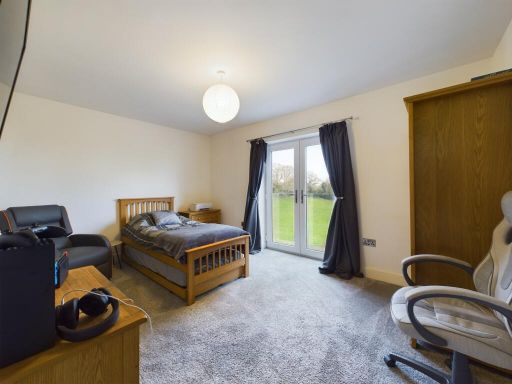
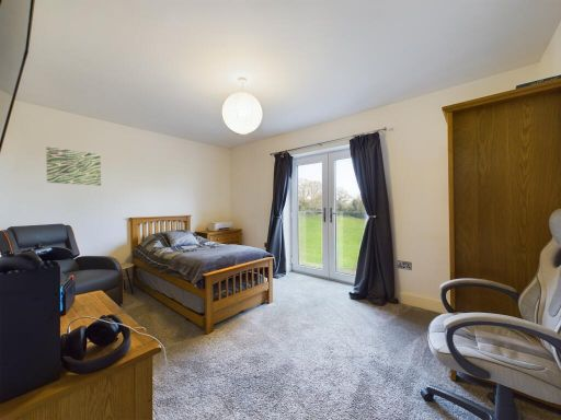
+ wall art [45,145,102,187]
